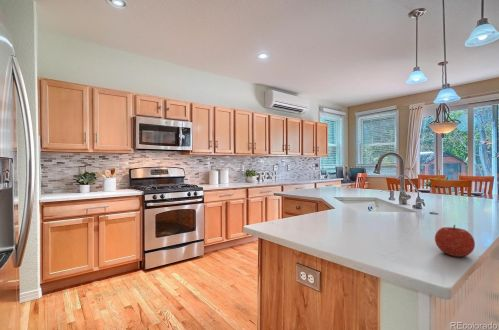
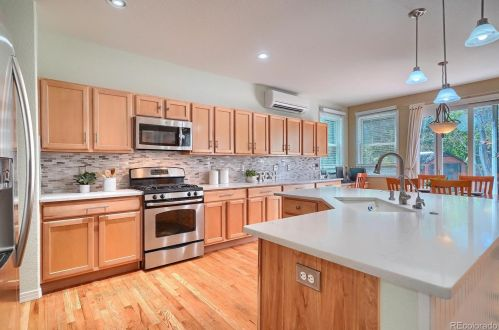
- fruit [434,224,476,258]
